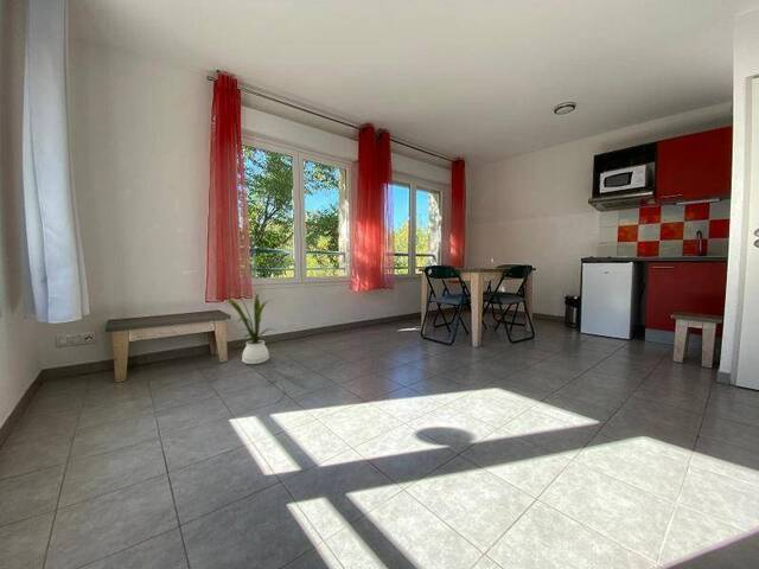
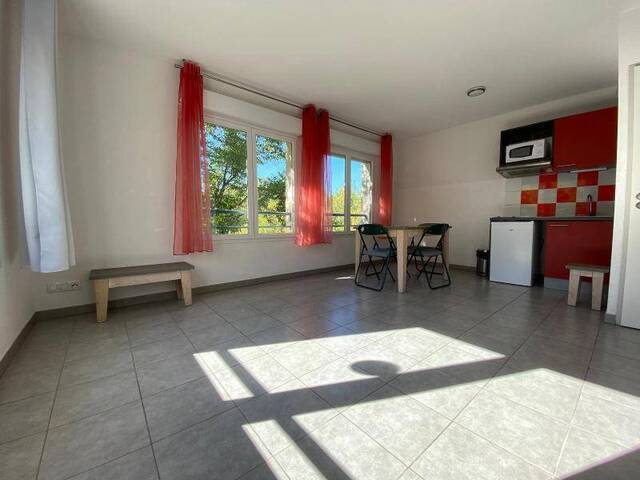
- house plant [223,284,276,365]
